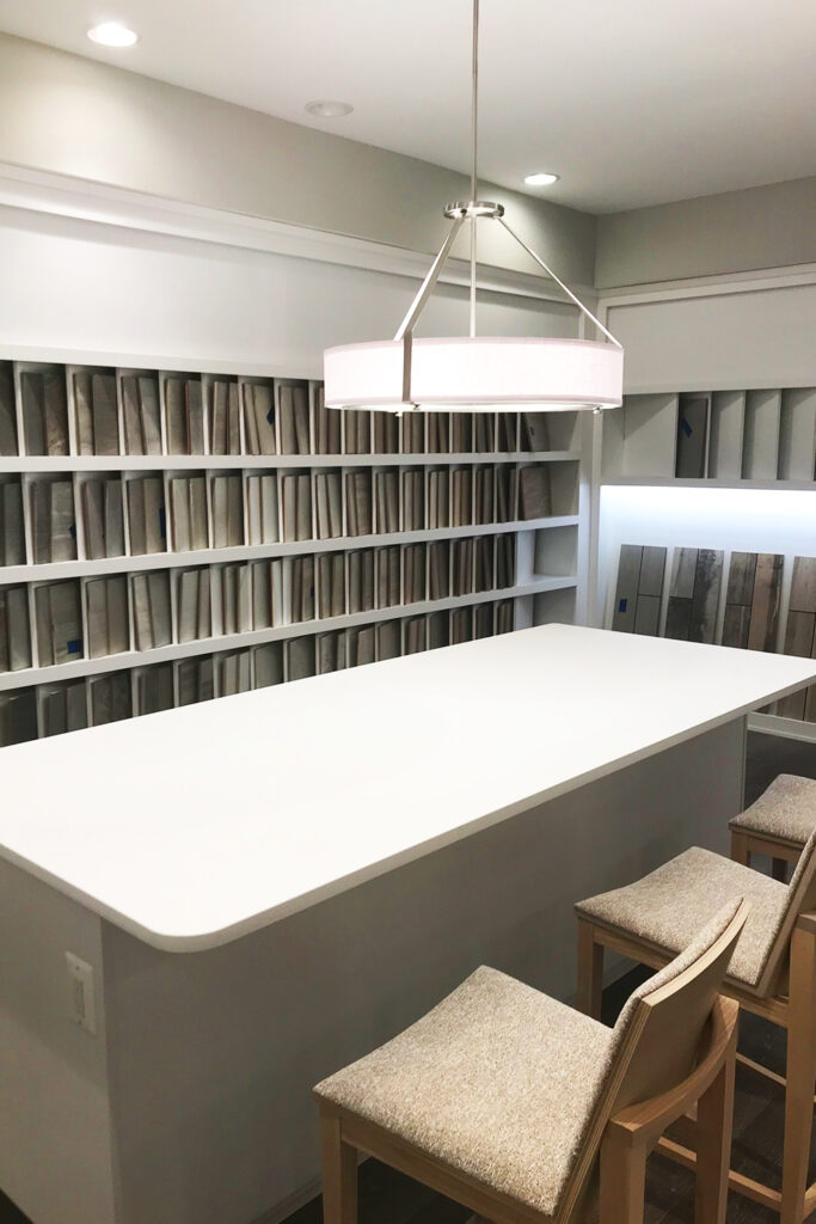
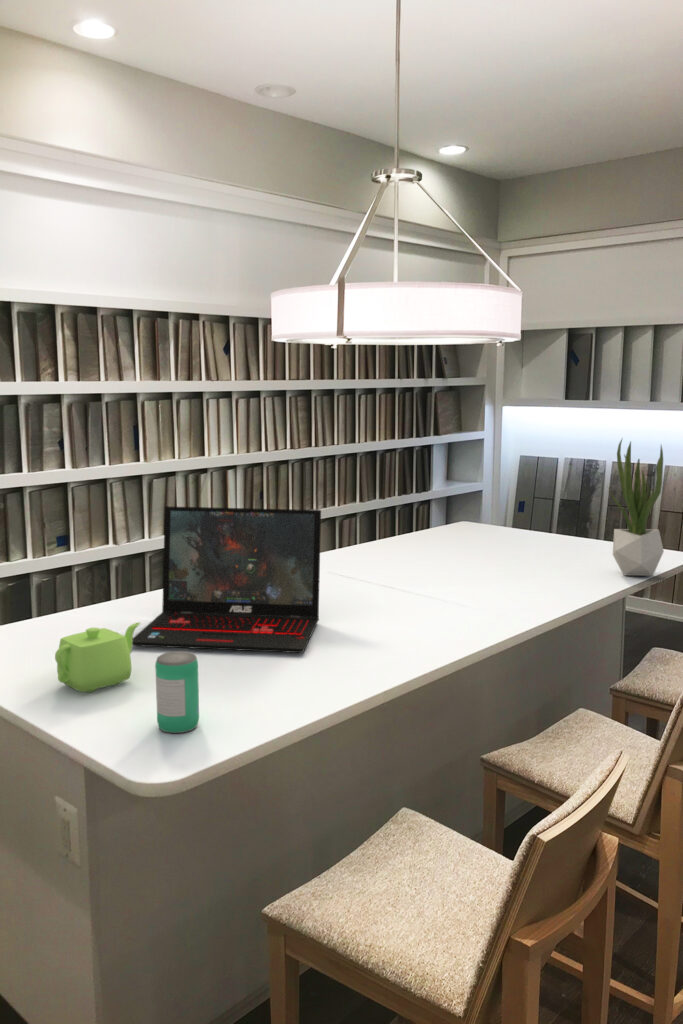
+ teapot [54,622,141,693]
+ beverage can [154,650,200,734]
+ potted plant [606,437,665,577]
+ laptop [132,505,322,654]
